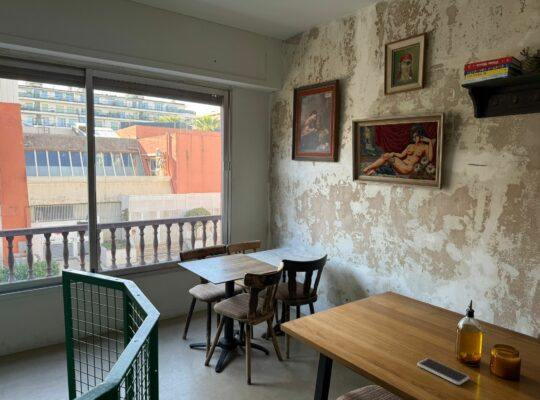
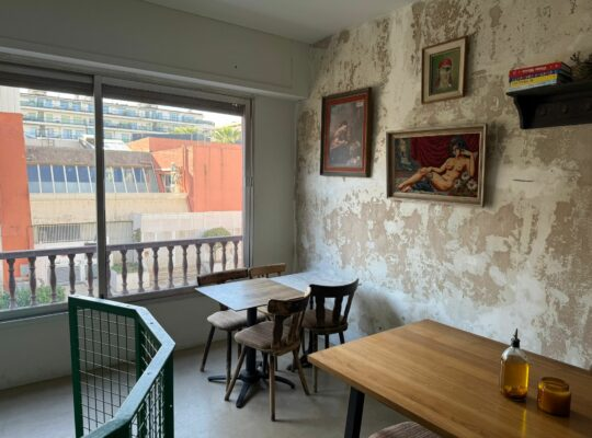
- smartphone [417,357,470,386]
